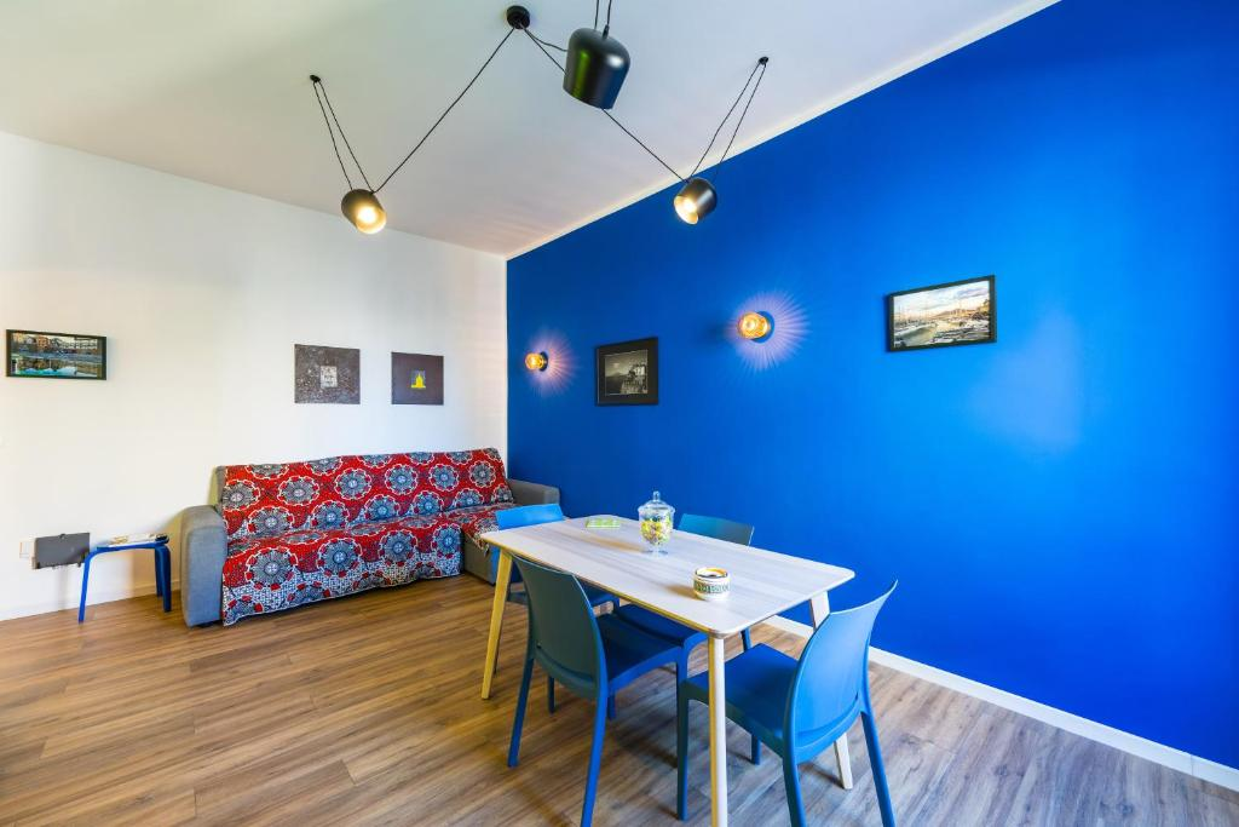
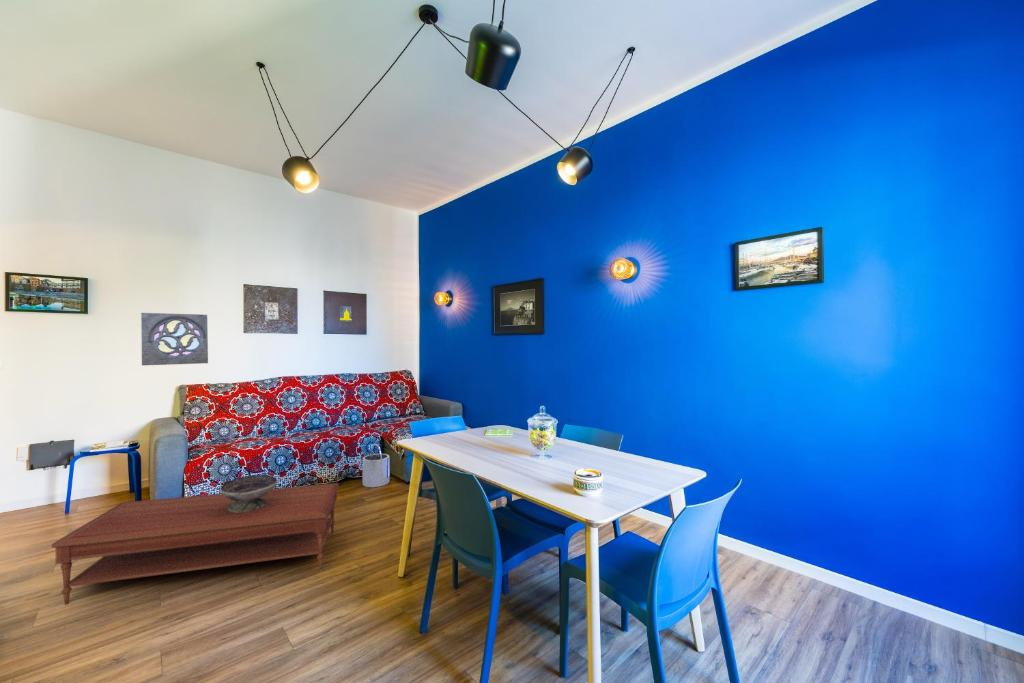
+ coffee table [50,482,340,606]
+ wall ornament [140,312,209,366]
+ bucket [362,443,390,488]
+ decorative bowl [219,474,279,513]
